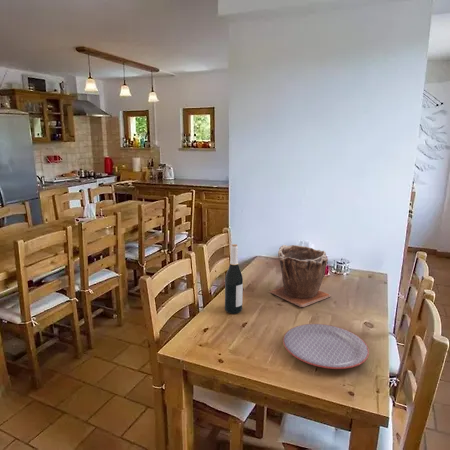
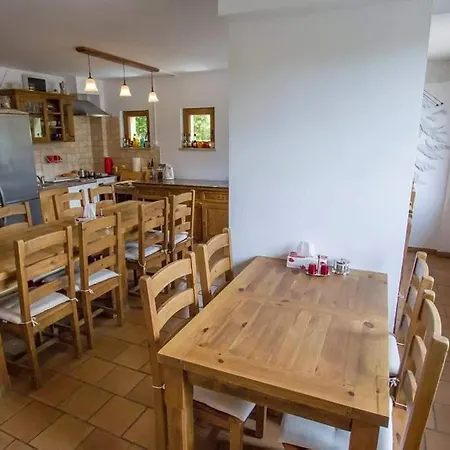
- plant pot [268,244,332,308]
- wine bottle [224,243,244,315]
- plate [282,323,370,370]
